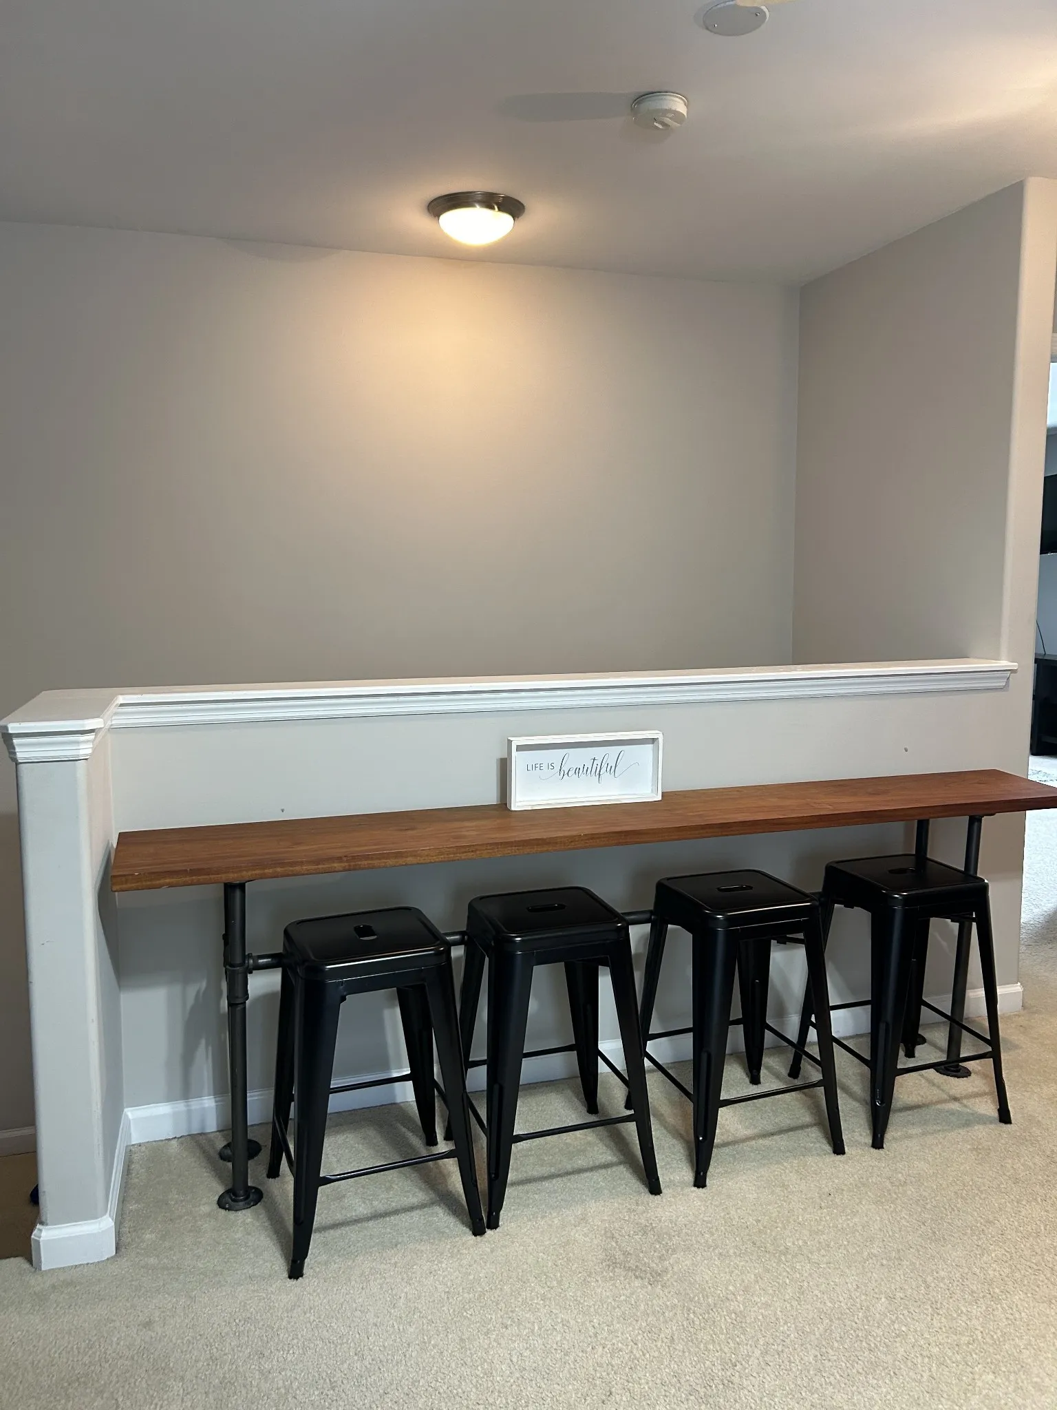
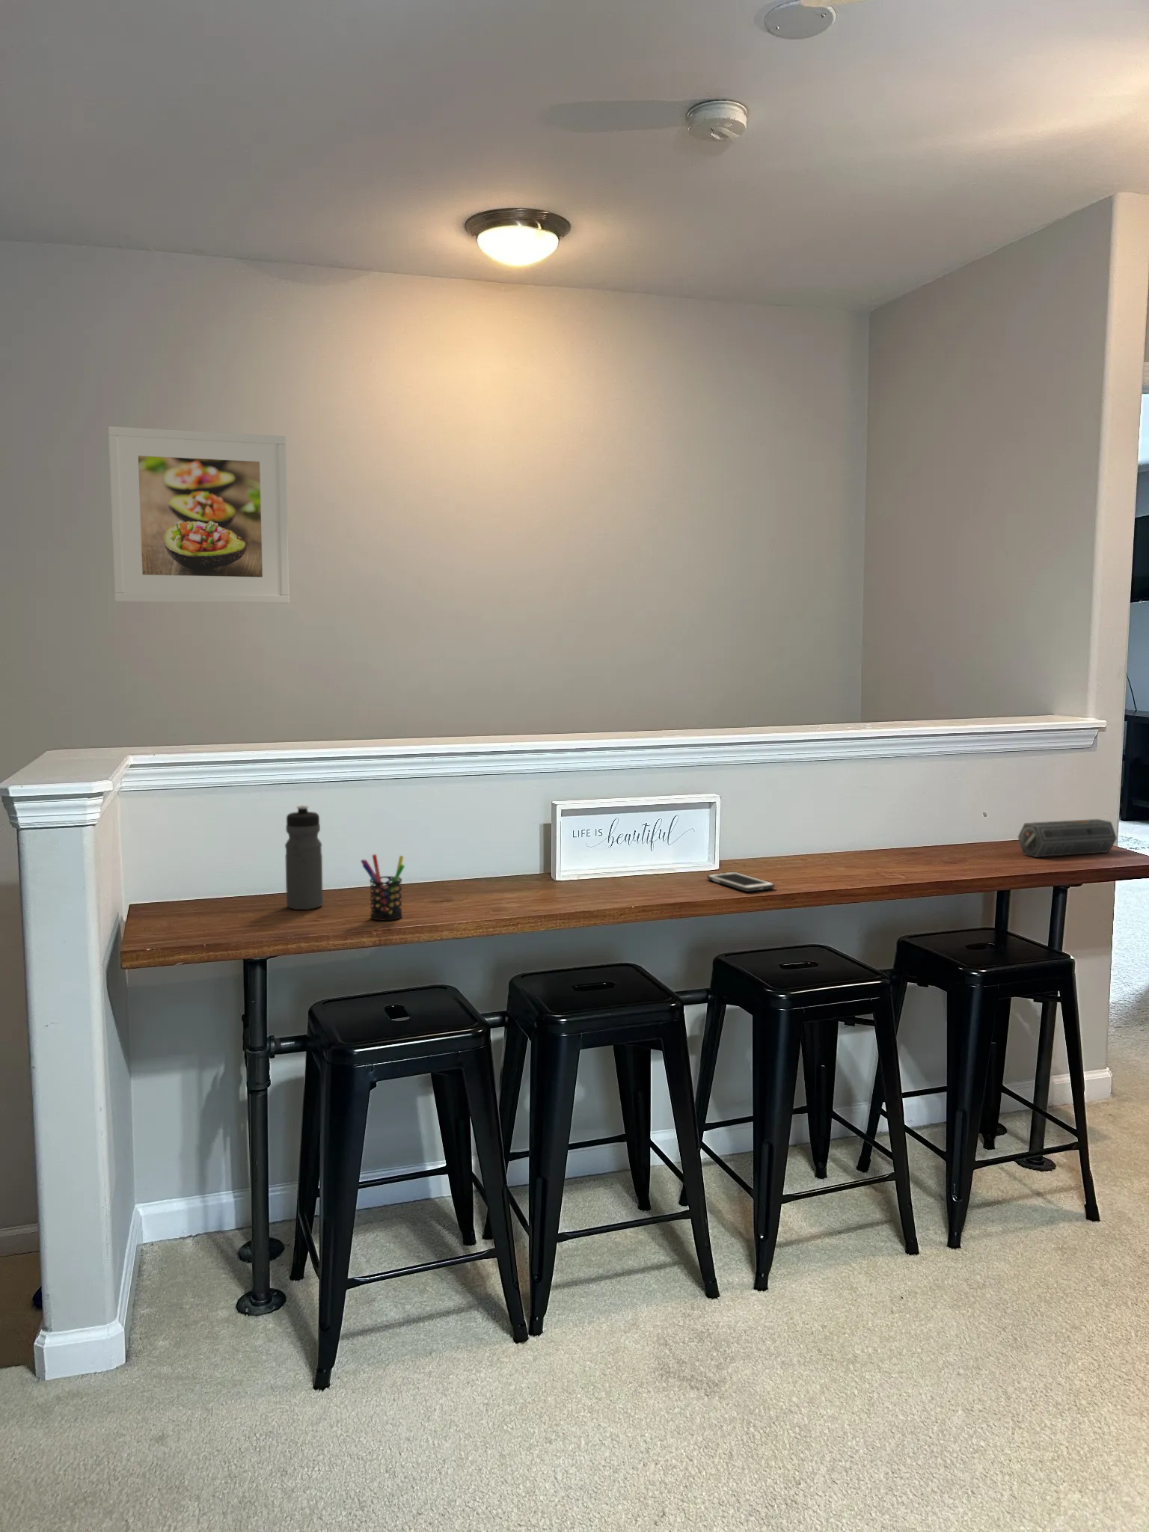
+ speaker [1017,818,1118,858]
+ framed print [107,426,290,604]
+ water bottle [285,805,323,911]
+ cell phone [706,871,776,893]
+ pen holder [360,854,406,920]
